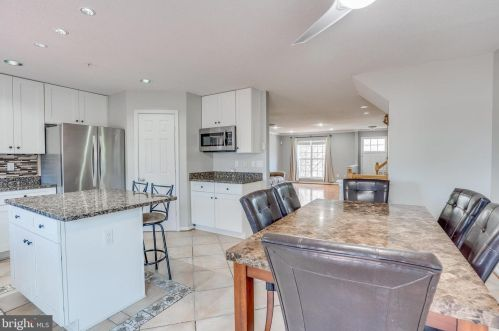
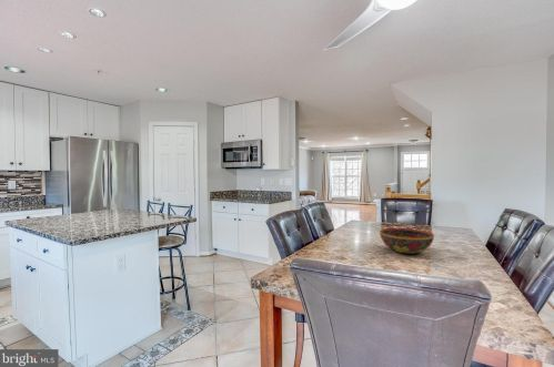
+ bowl [379,227,435,255]
